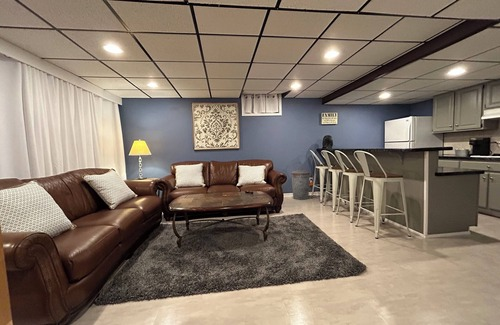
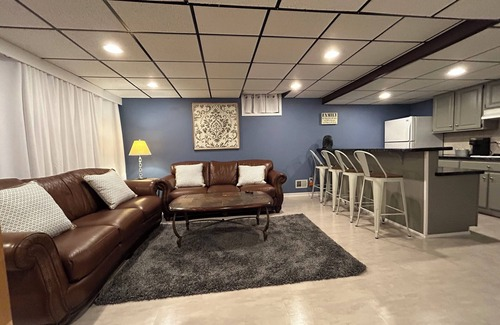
- trash can [290,167,311,201]
